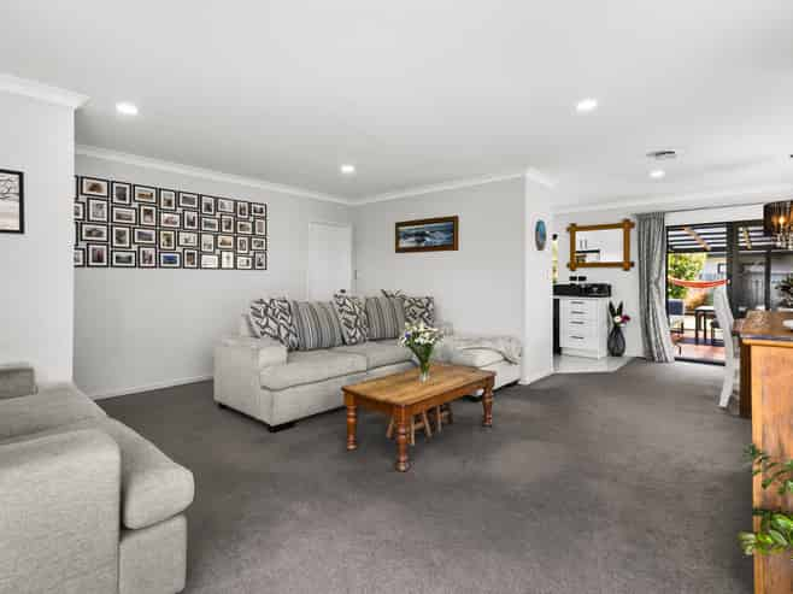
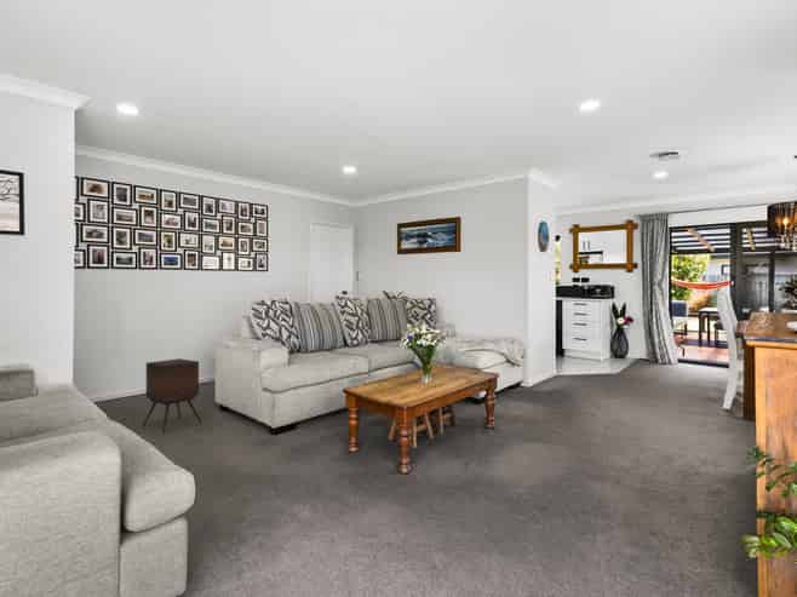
+ side table [141,357,202,435]
